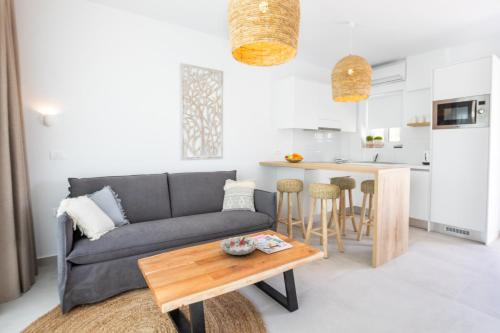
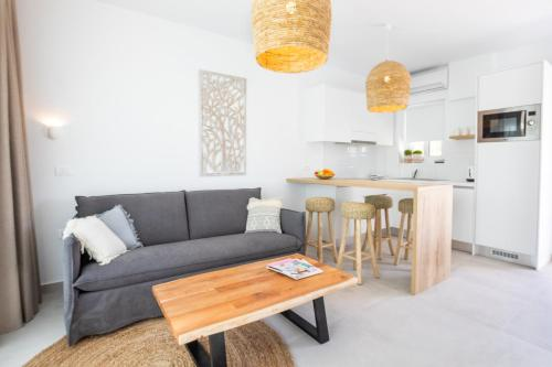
- decorative bowl [219,236,260,256]
